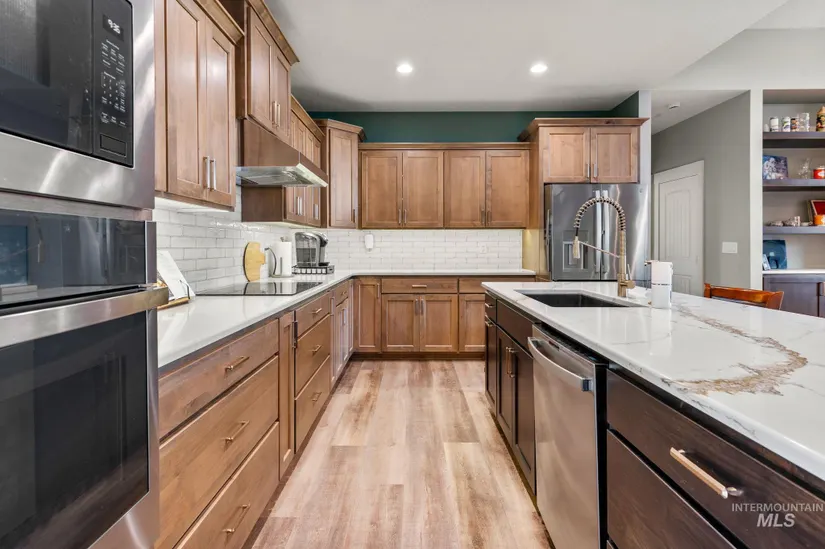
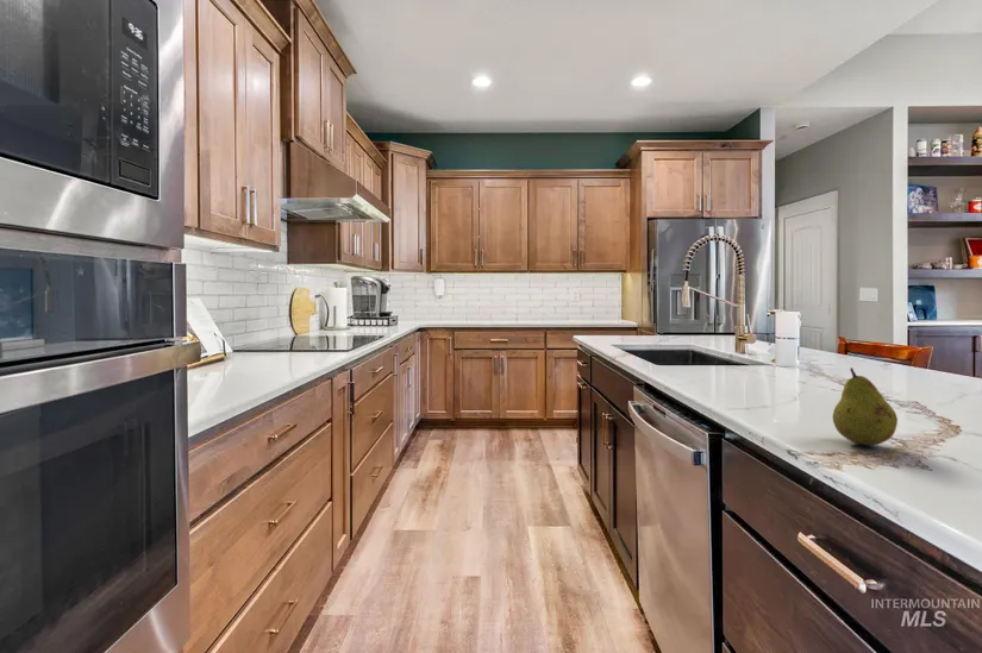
+ fruit [832,366,899,446]
